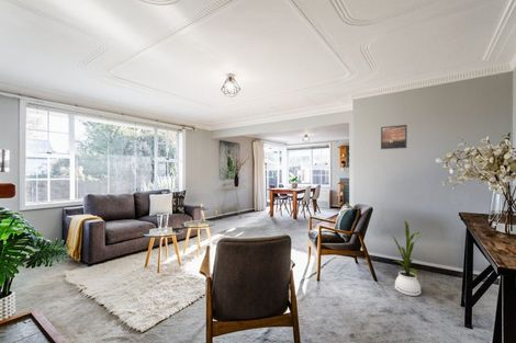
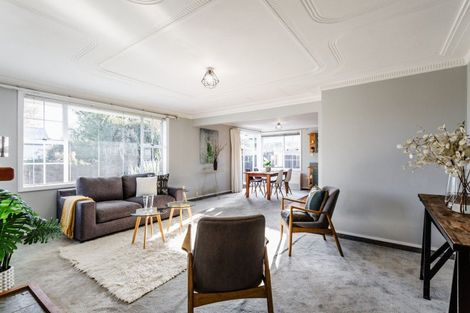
- house plant [391,218,426,297]
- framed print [380,124,408,150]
